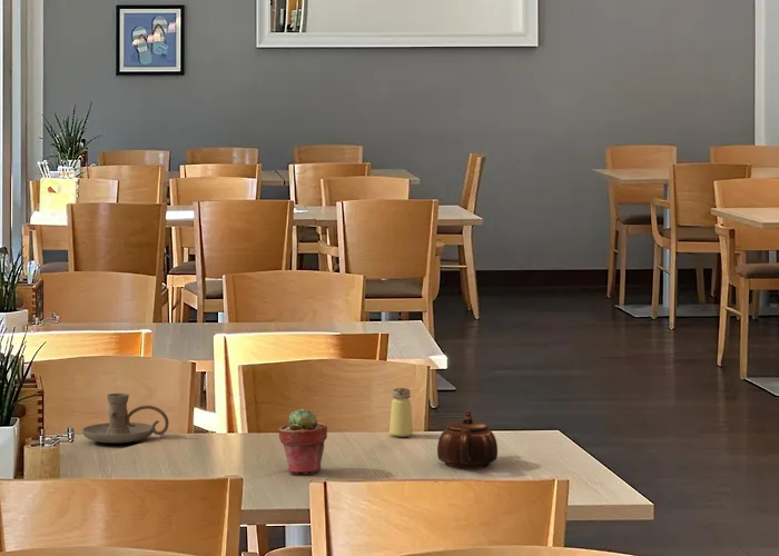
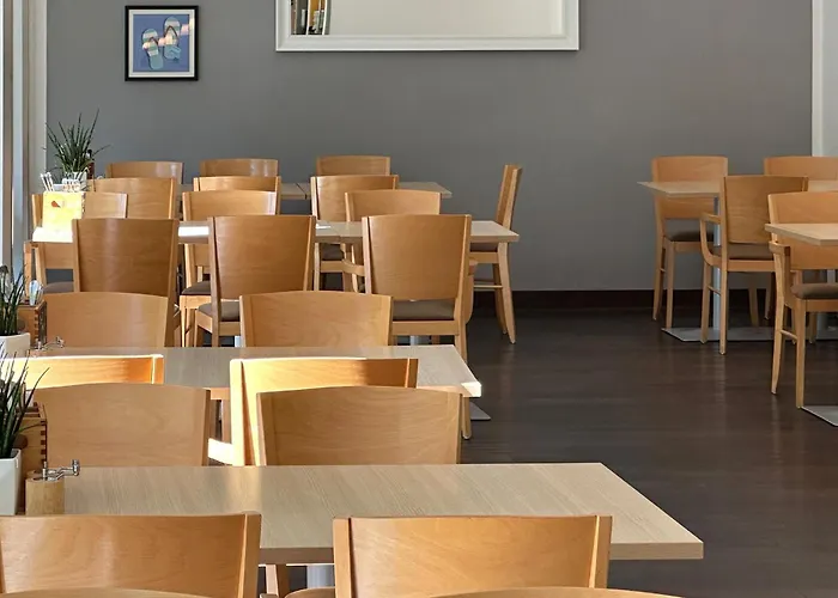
- candle holder [81,393,170,445]
- potted succulent [277,407,328,475]
- teapot [436,409,499,469]
- saltshaker [388,387,414,438]
